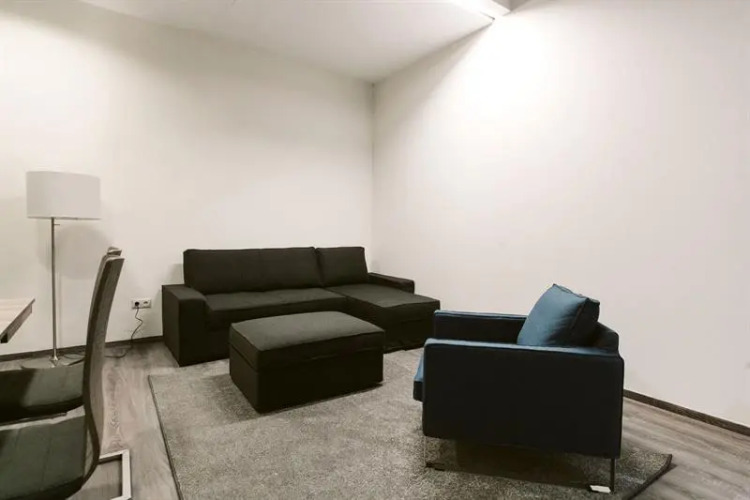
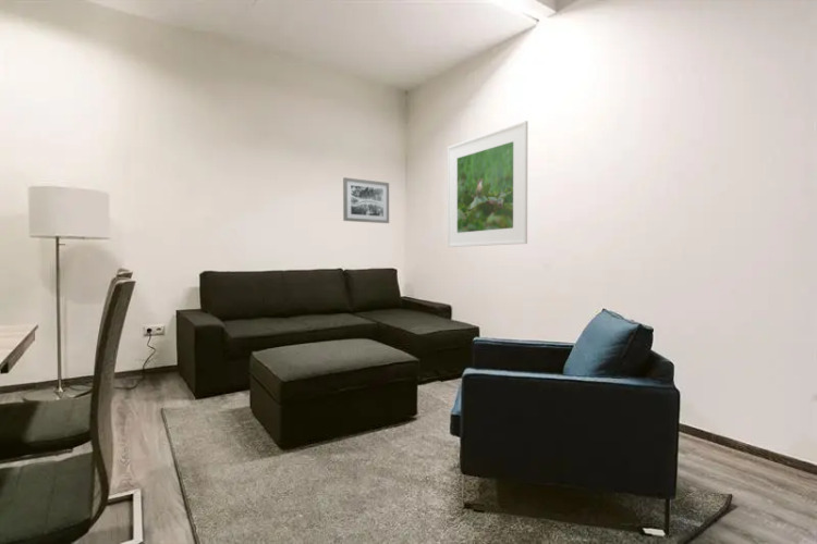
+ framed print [447,120,528,248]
+ wall art [342,176,390,224]
